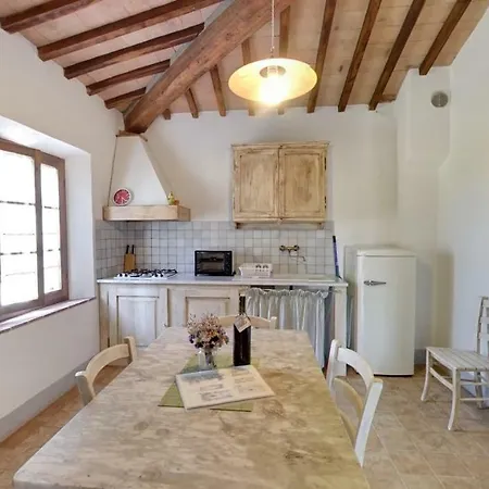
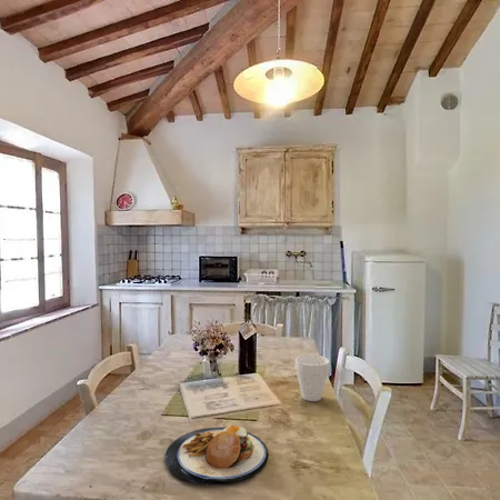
+ plate [164,424,269,487]
+ cup [294,353,331,402]
